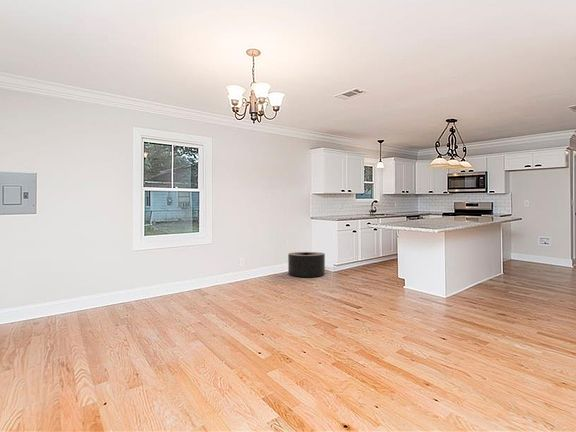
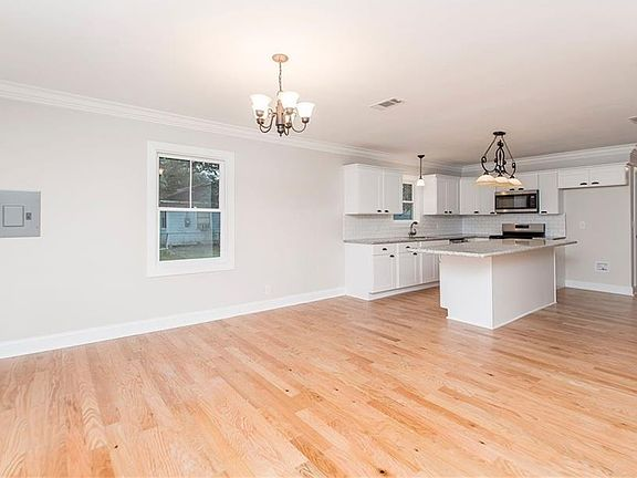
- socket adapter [287,251,326,278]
